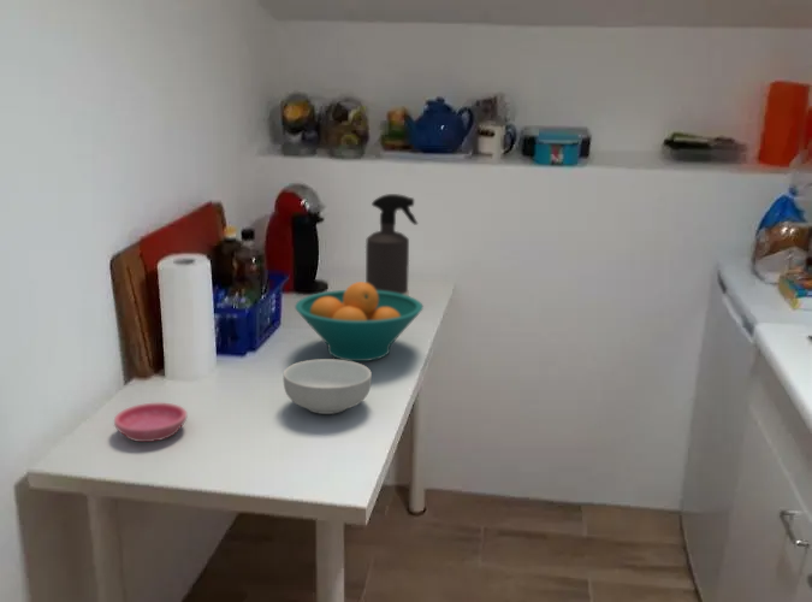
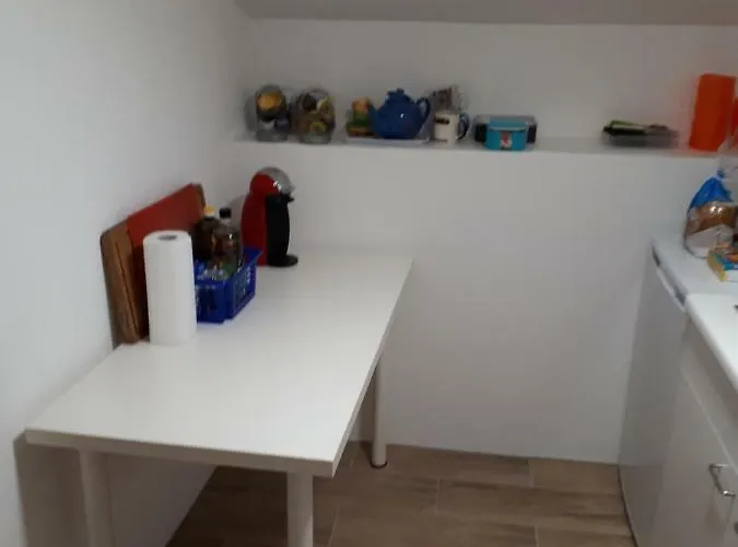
- cereal bowl [281,358,373,415]
- spray bottle [364,193,419,296]
- fruit bowl [294,281,425,362]
- saucer [113,402,188,443]
